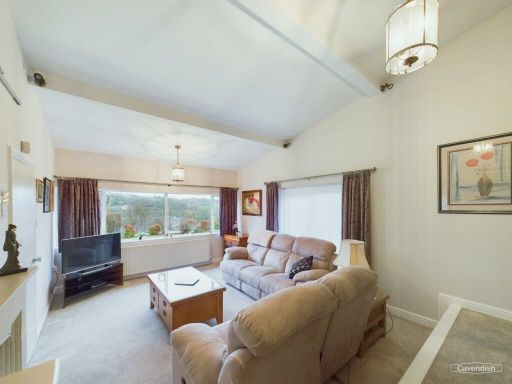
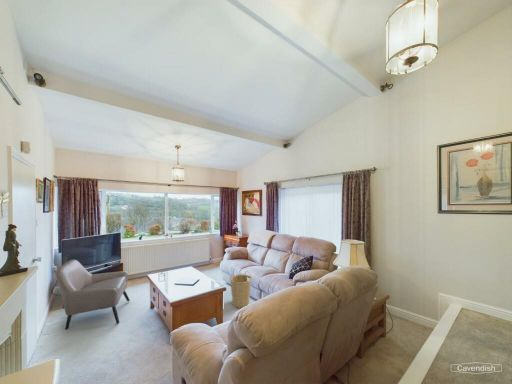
+ basket [229,270,253,309]
+ armchair [55,259,131,331]
